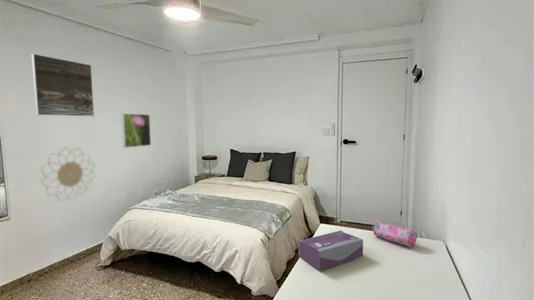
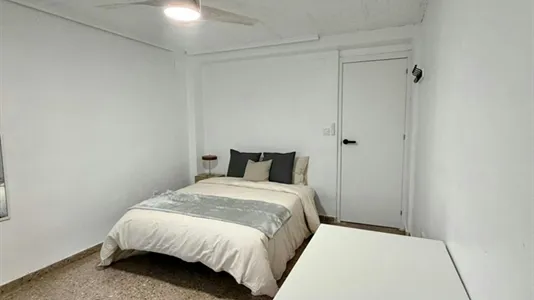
- pencil case [370,219,418,249]
- decorative wall piece [40,147,96,202]
- tissue box [297,230,364,272]
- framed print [30,53,95,117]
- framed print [121,113,152,149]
